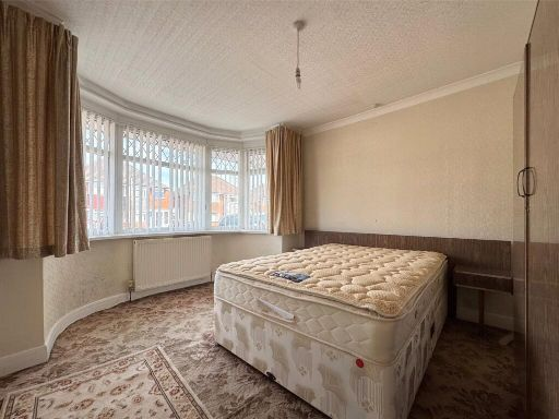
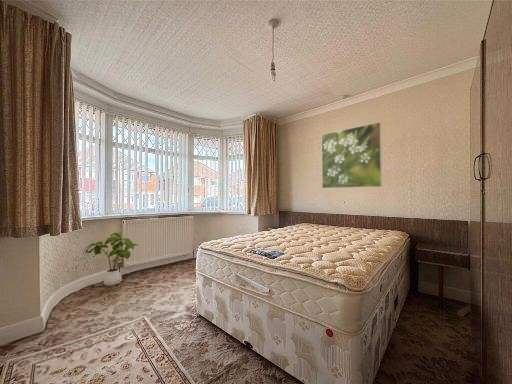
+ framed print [321,121,383,189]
+ house plant [82,232,139,286]
